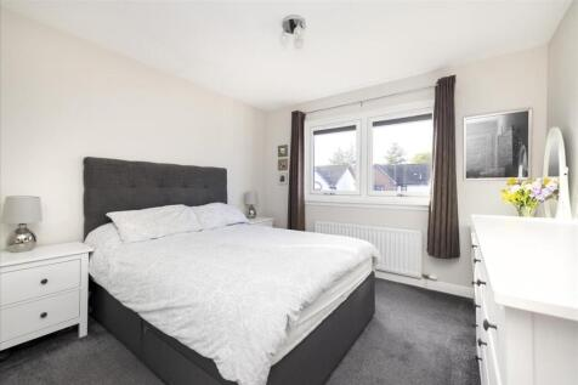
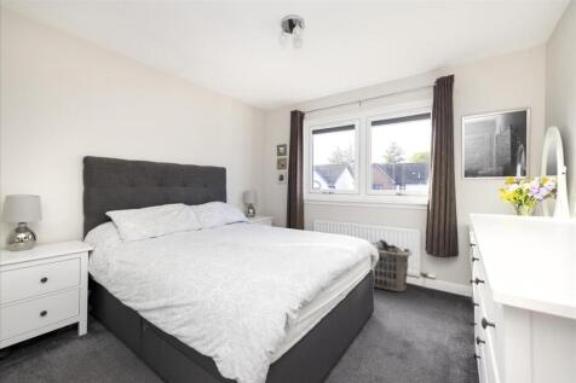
+ clothes hamper [370,238,414,294]
